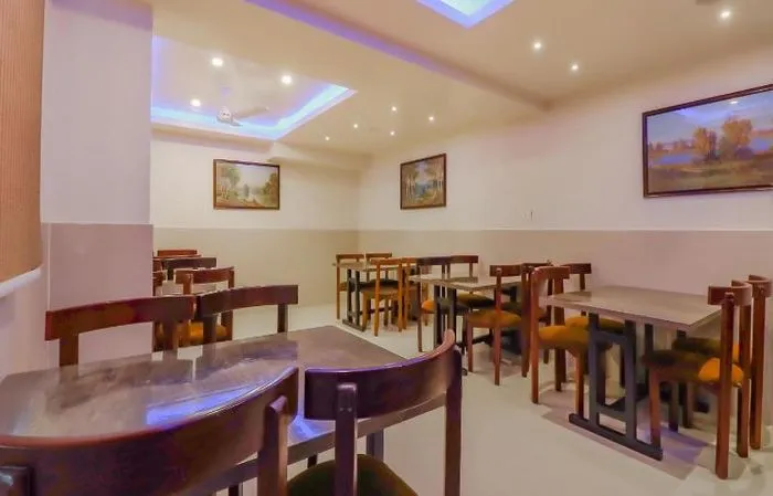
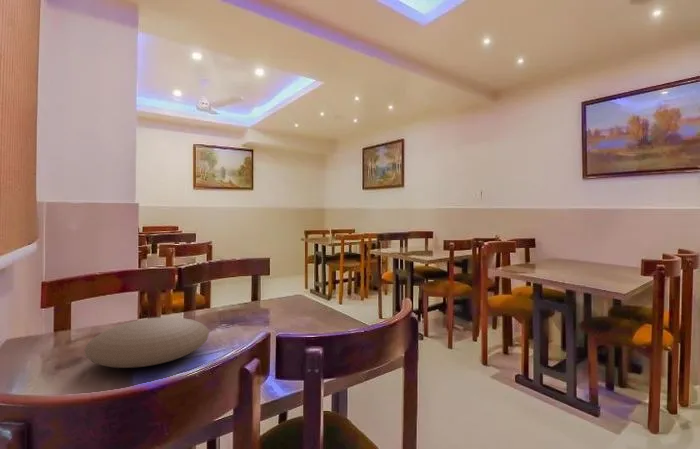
+ plate [84,316,210,369]
